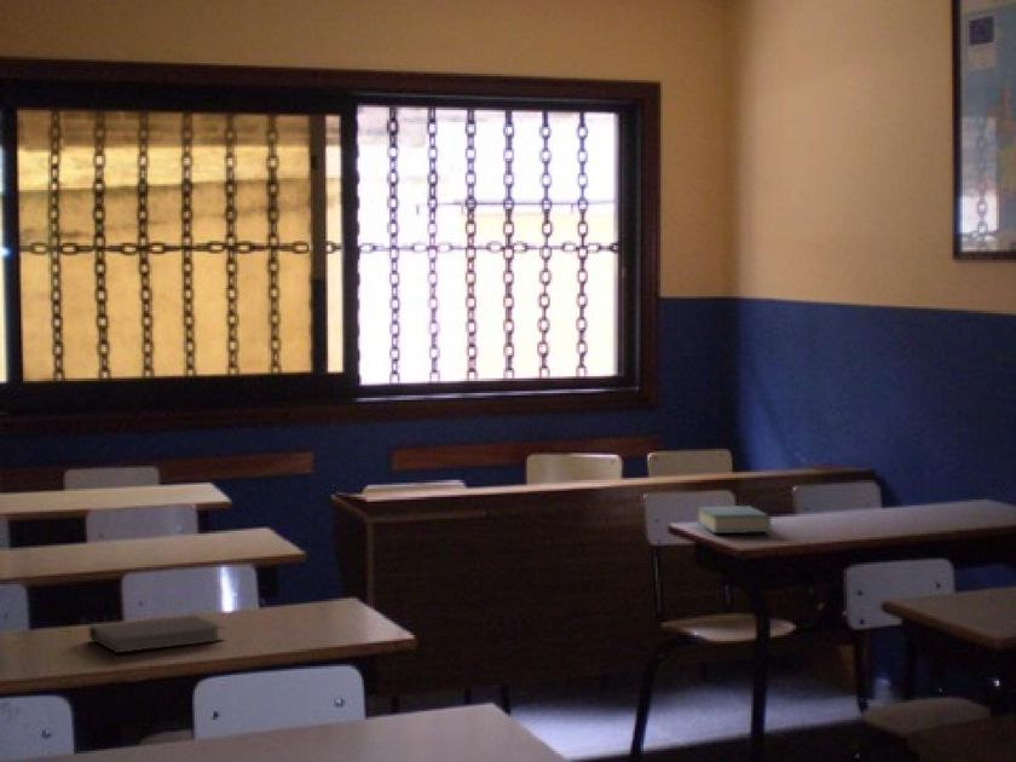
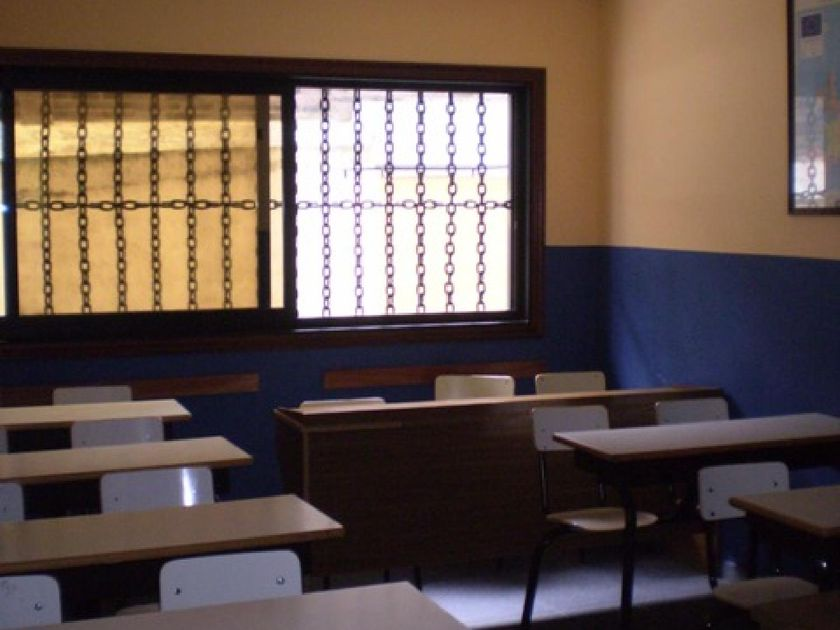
- notebook [88,614,226,654]
- book [697,504,772,535]
